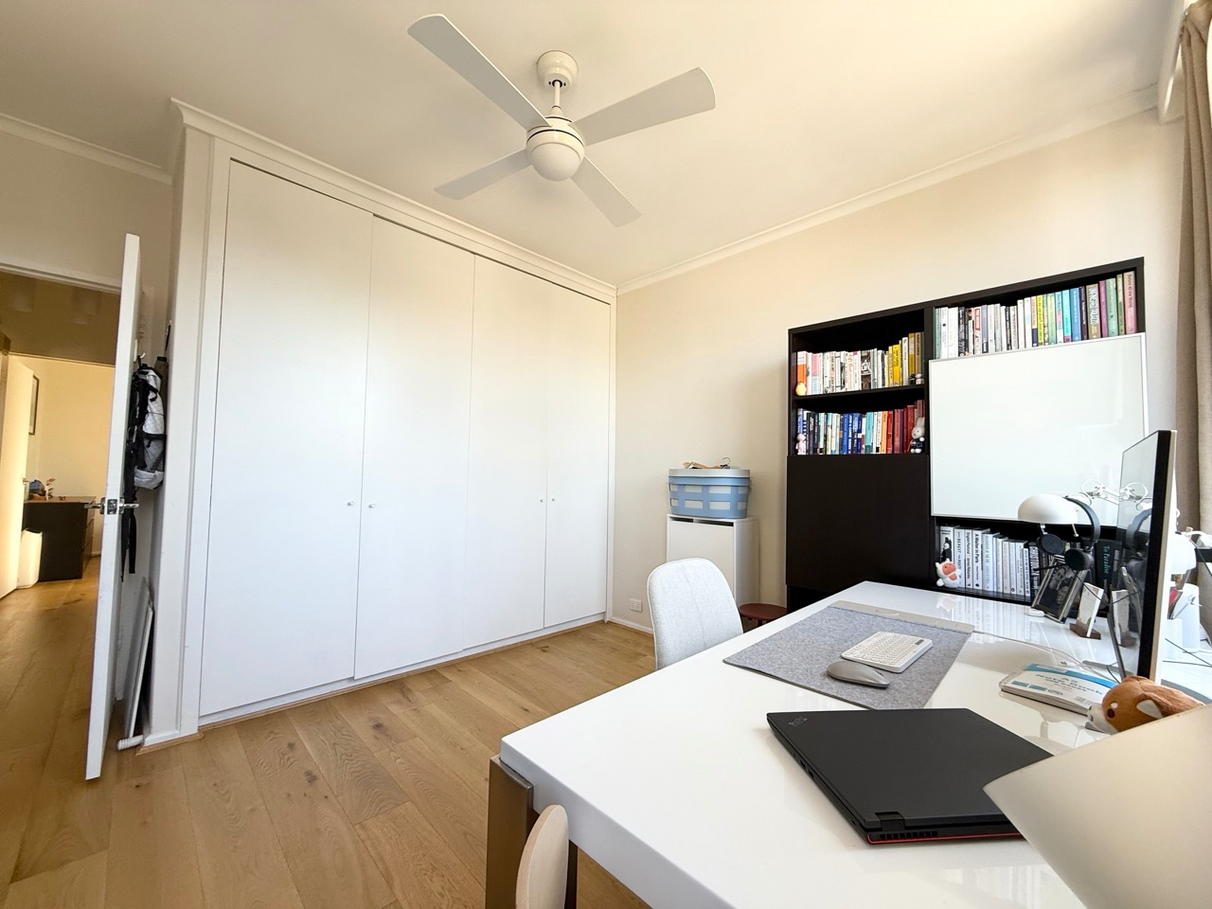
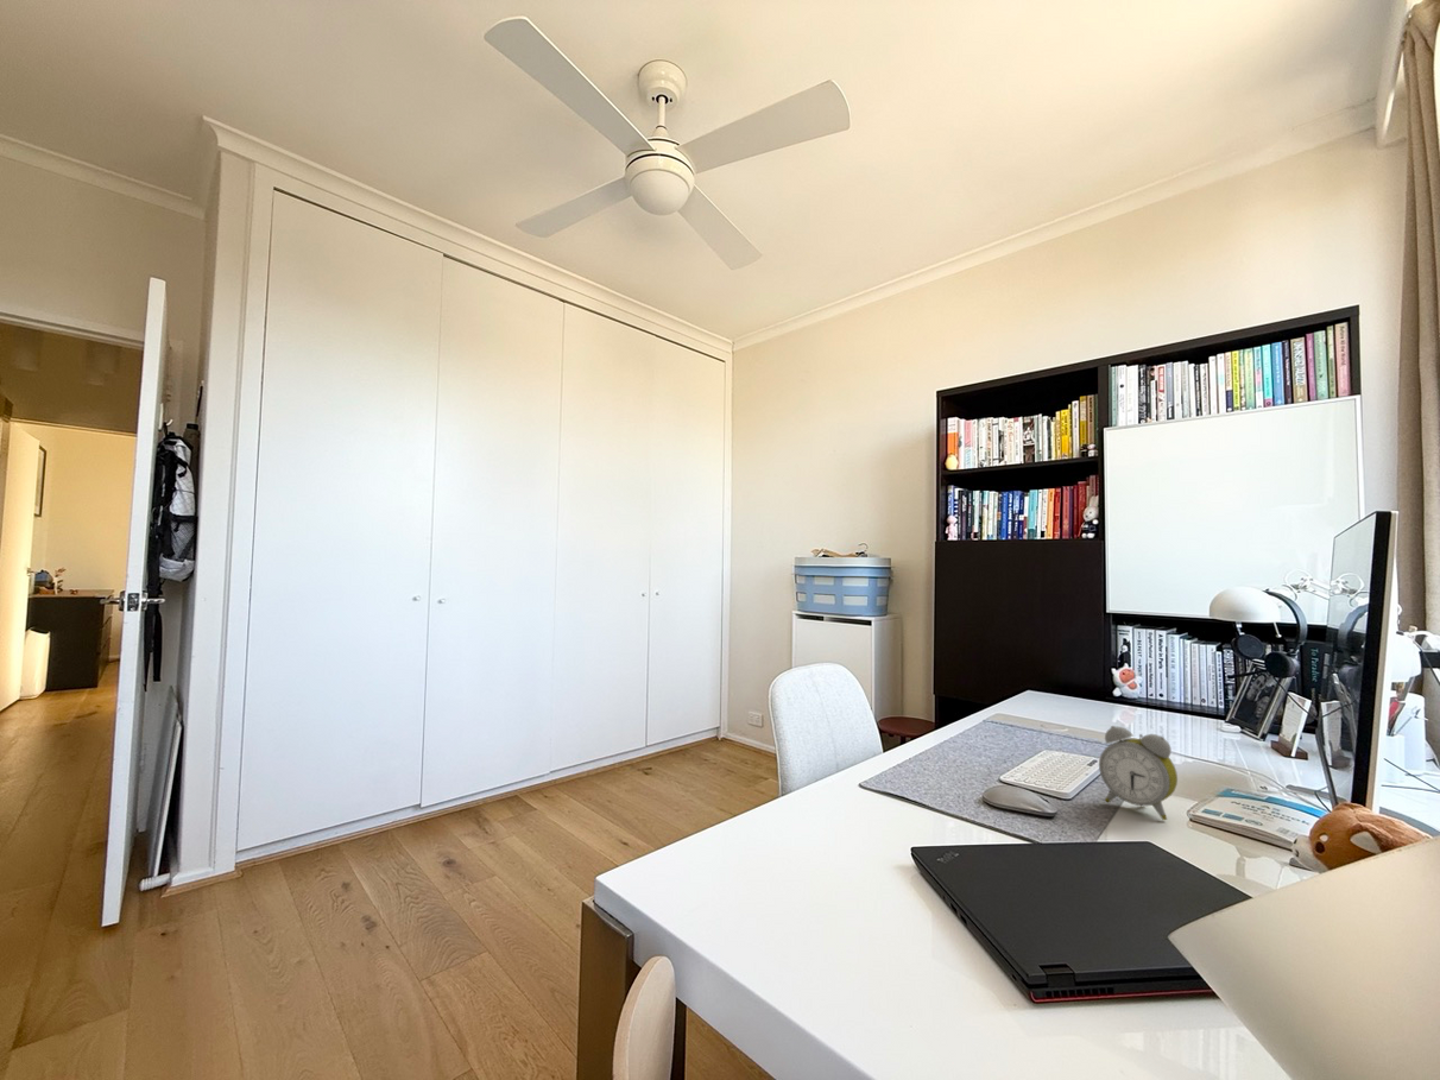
+ alarm clock [1098,725,1179,821]
